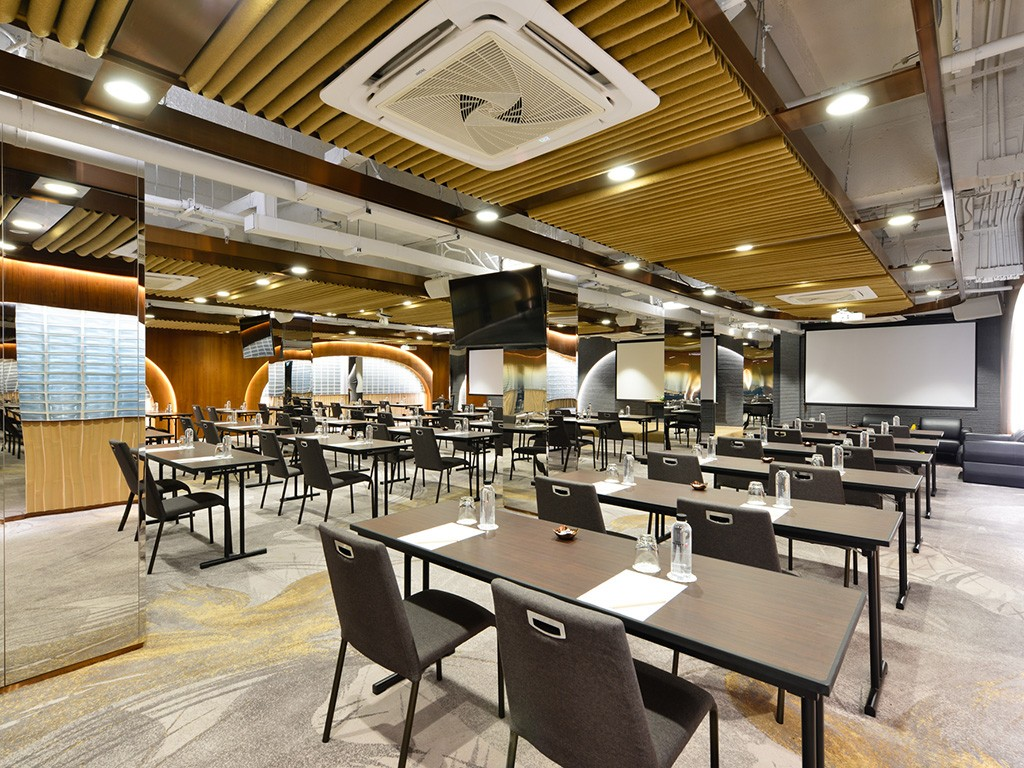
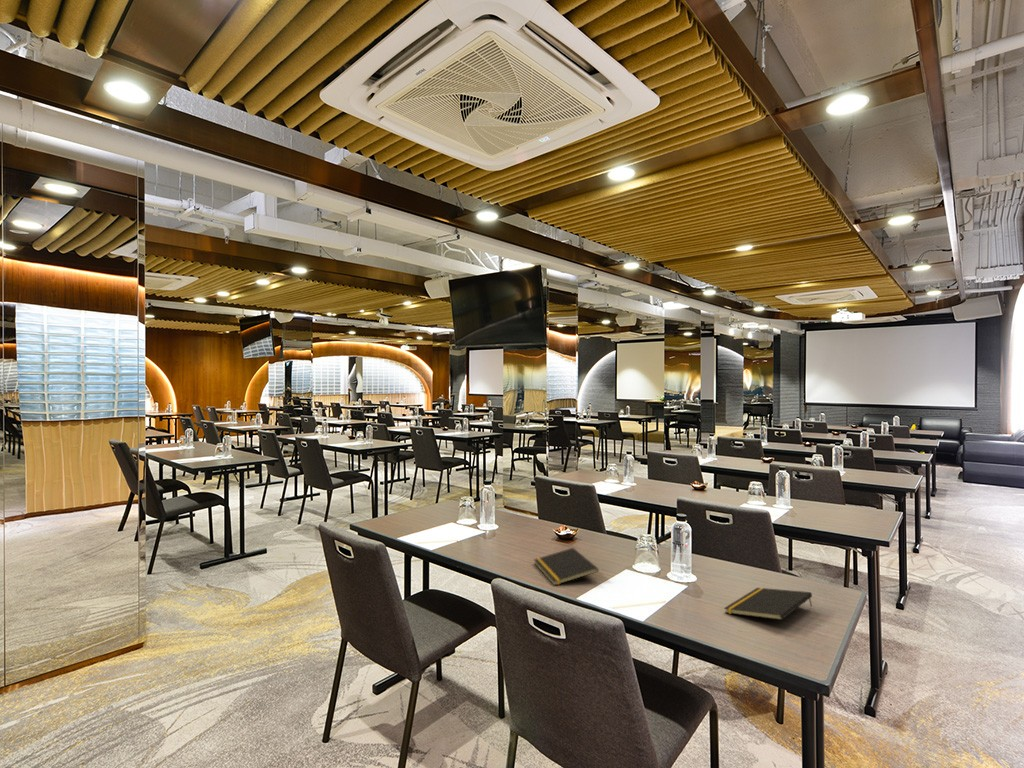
+ notepad [533,547,599,587]
+ notepad [723,587,813,621]
